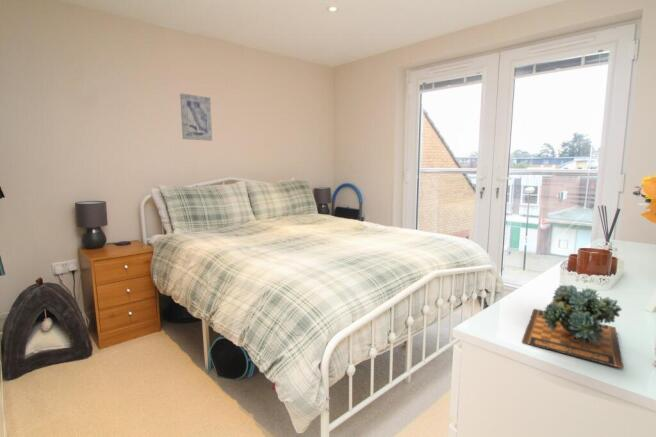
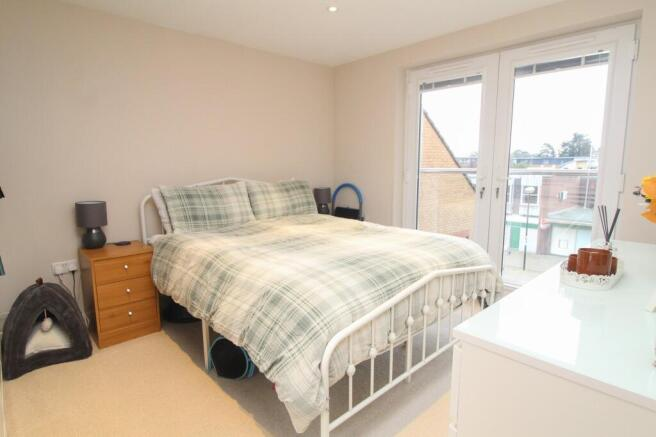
- succulent plant [521,284,625,369]
- wall art [179,92,213,142]
